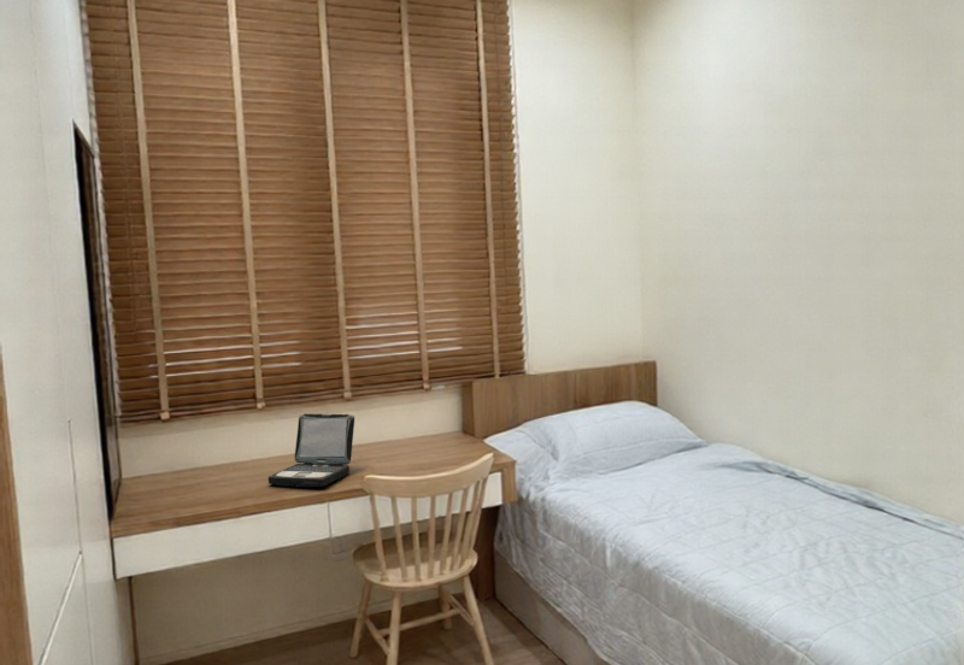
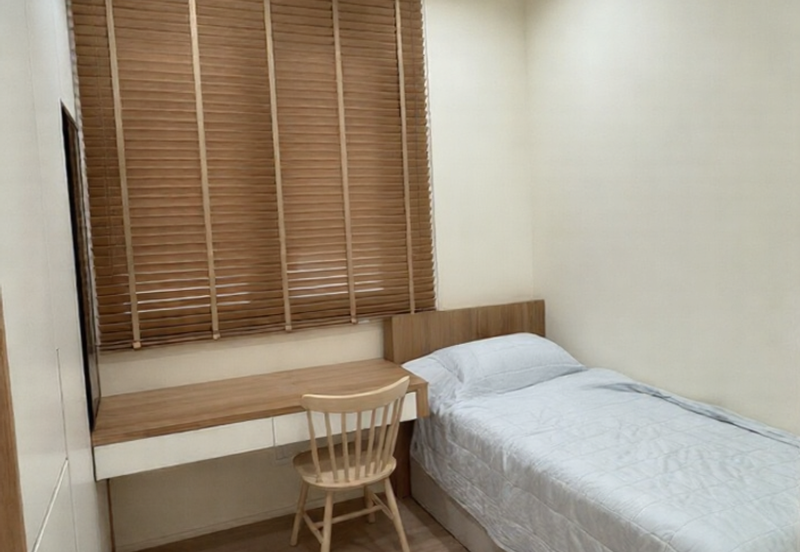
- laptop [268,412,355,488]
